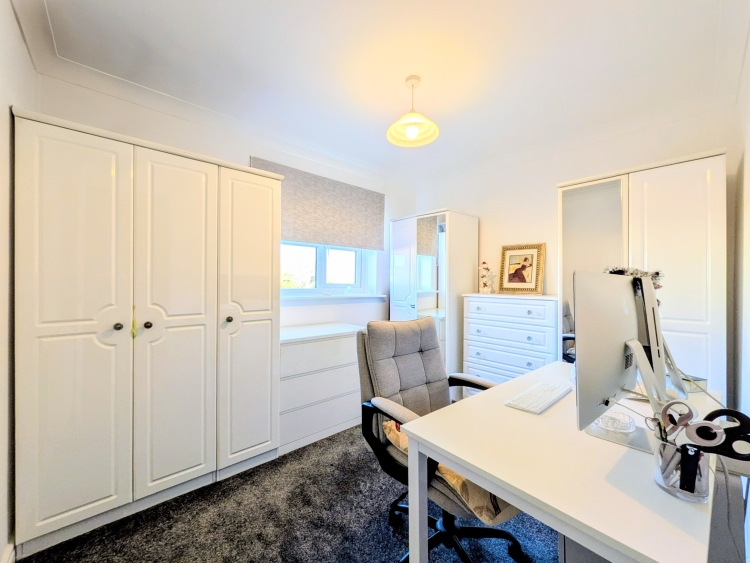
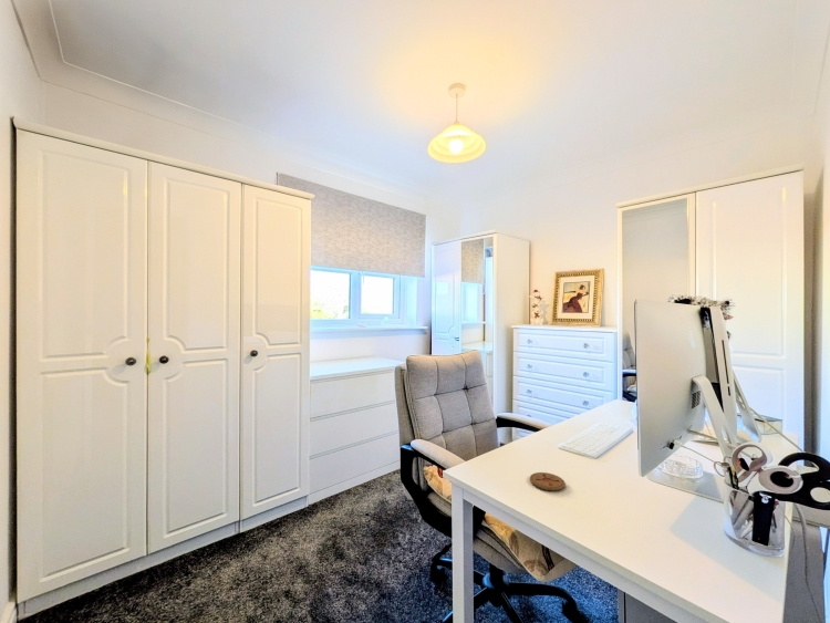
+ coaster [529,471,567,491]
